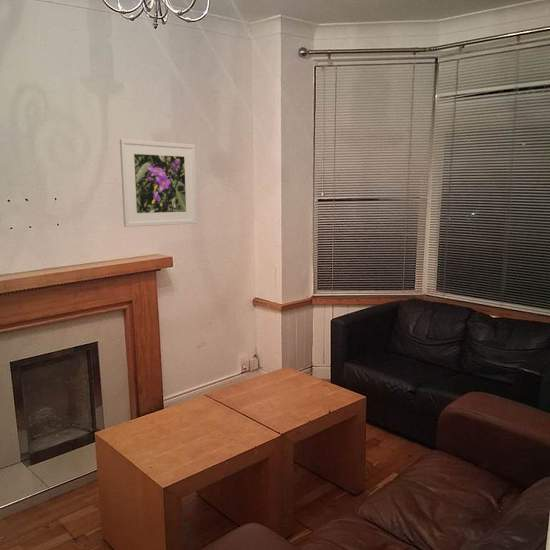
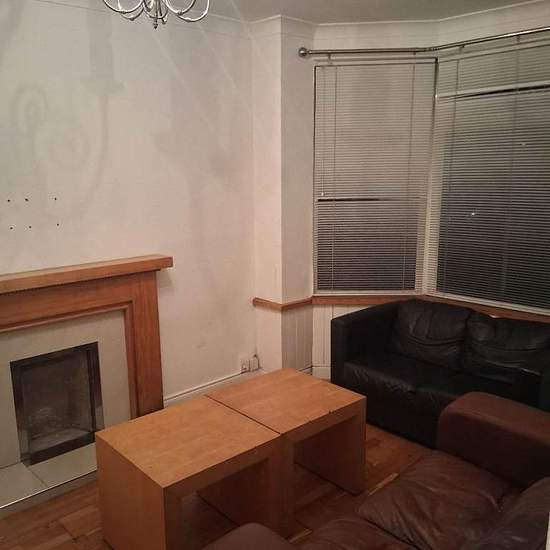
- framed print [119,138,198,228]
